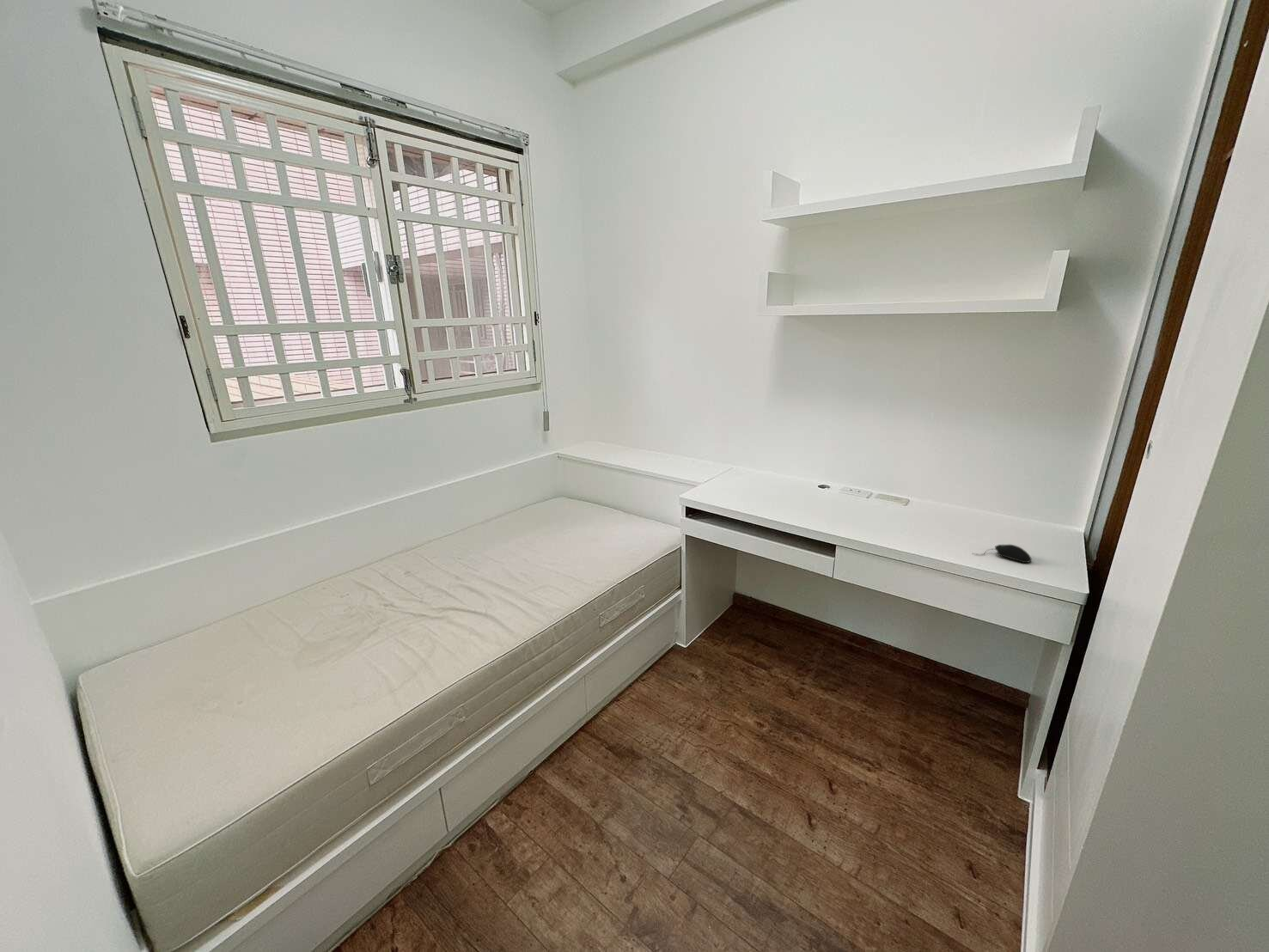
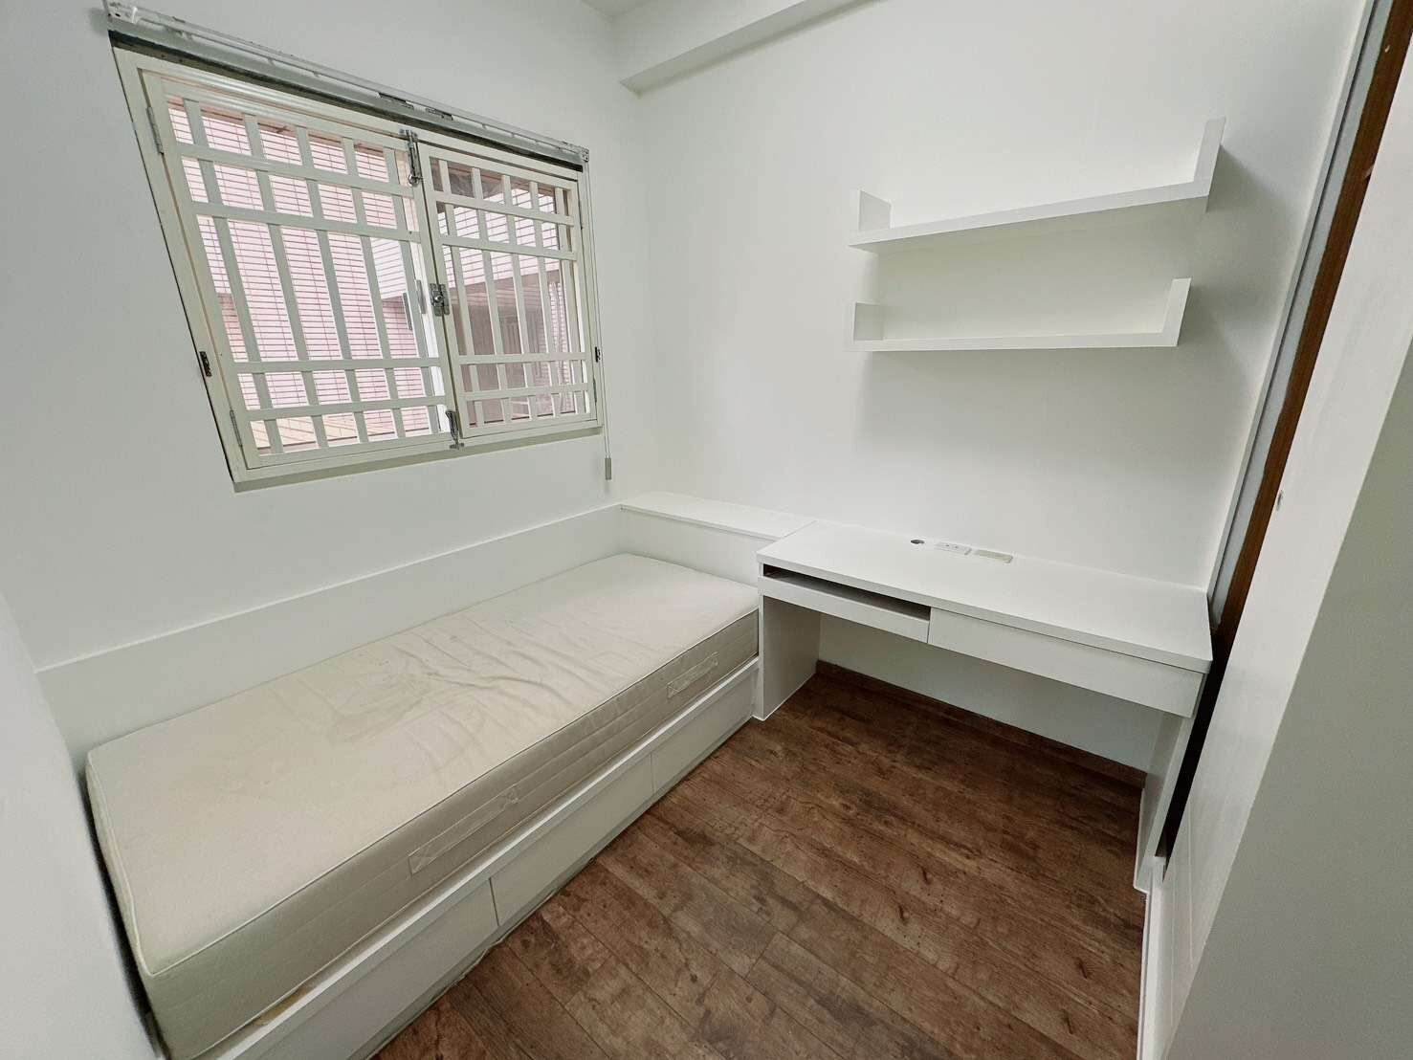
- computer mouse [973,544,1033,564]
